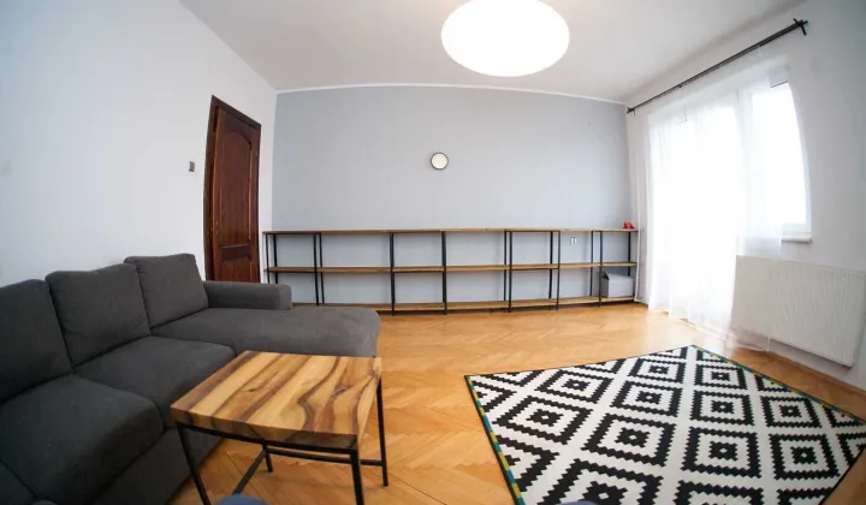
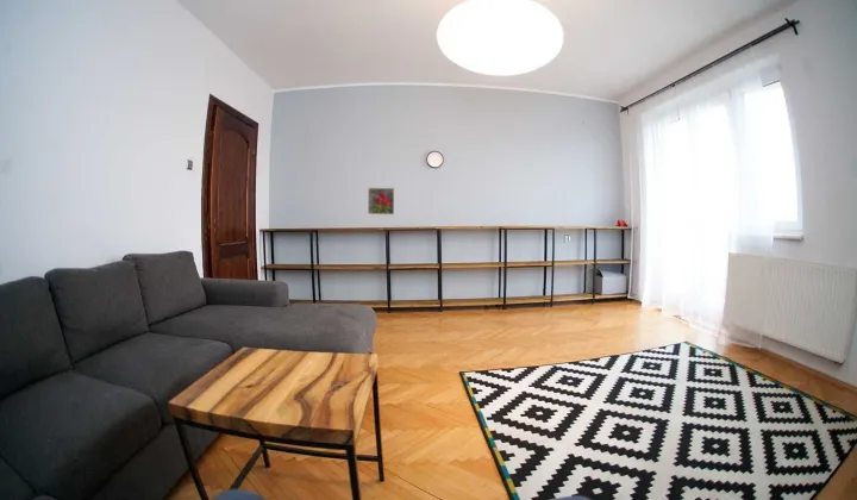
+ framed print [367,185,395,218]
